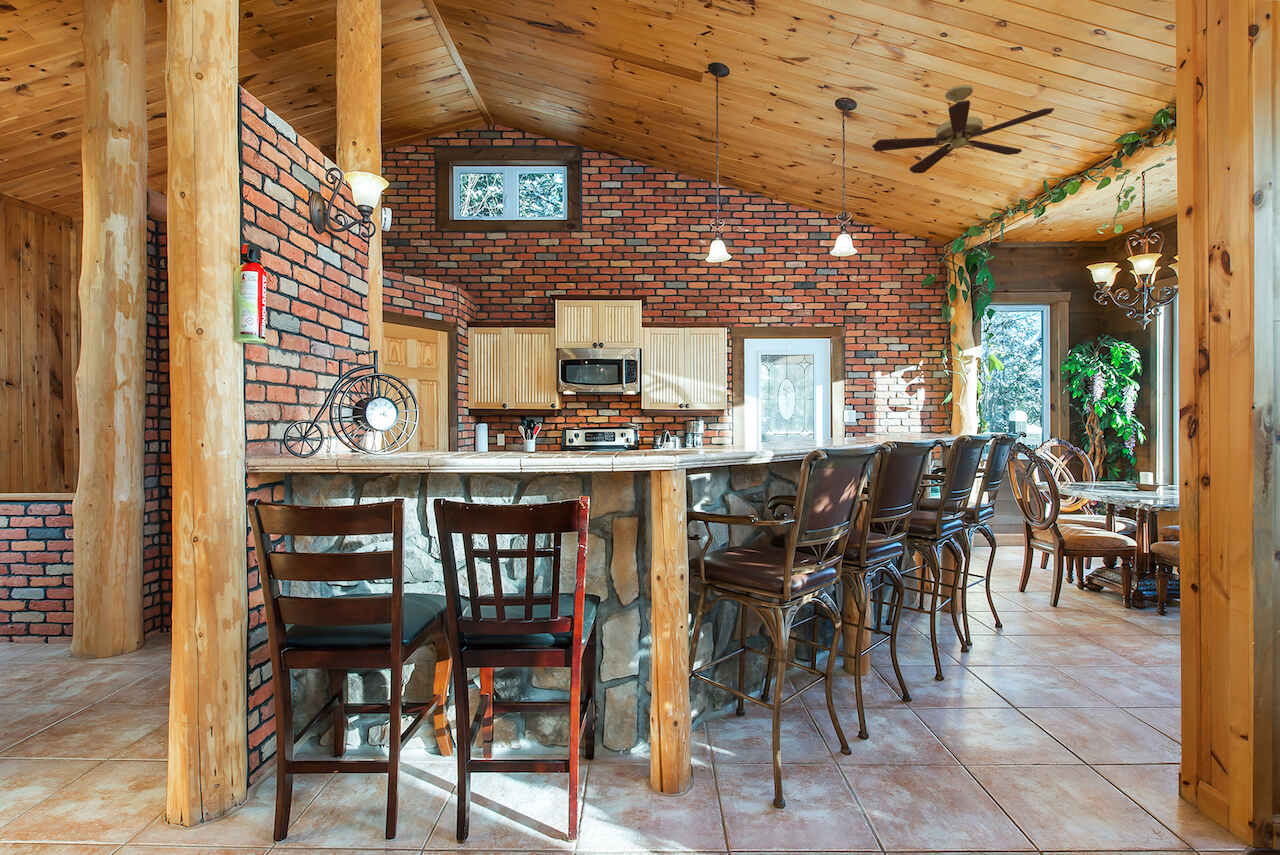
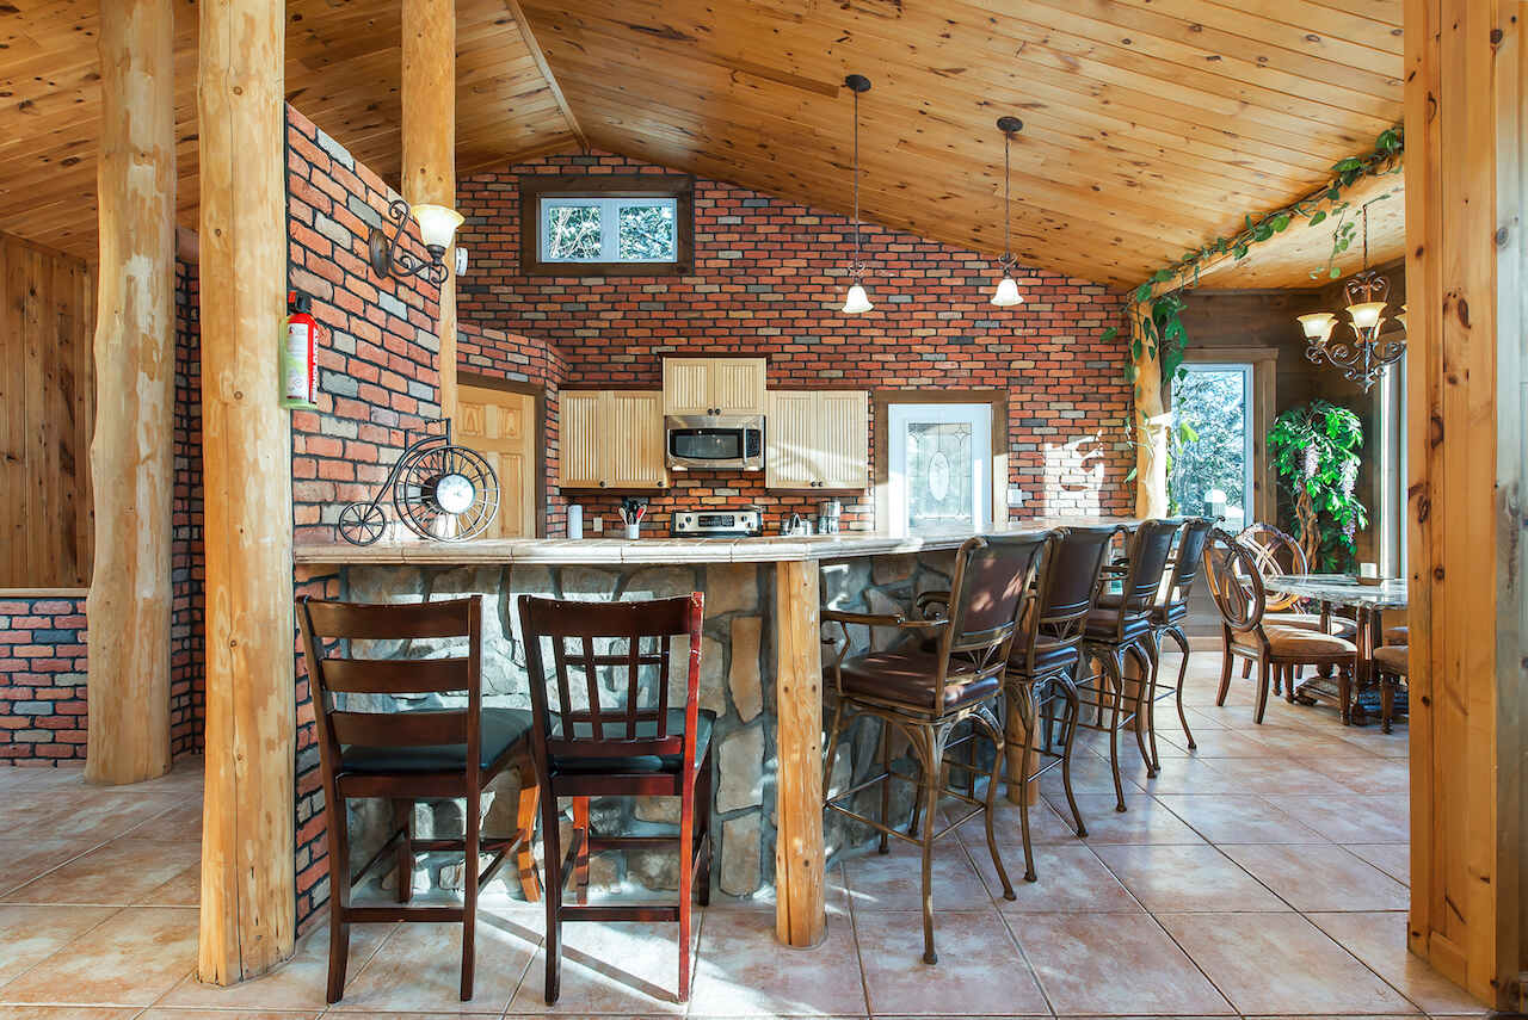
- ceiling fan [871,84,1055,174]
